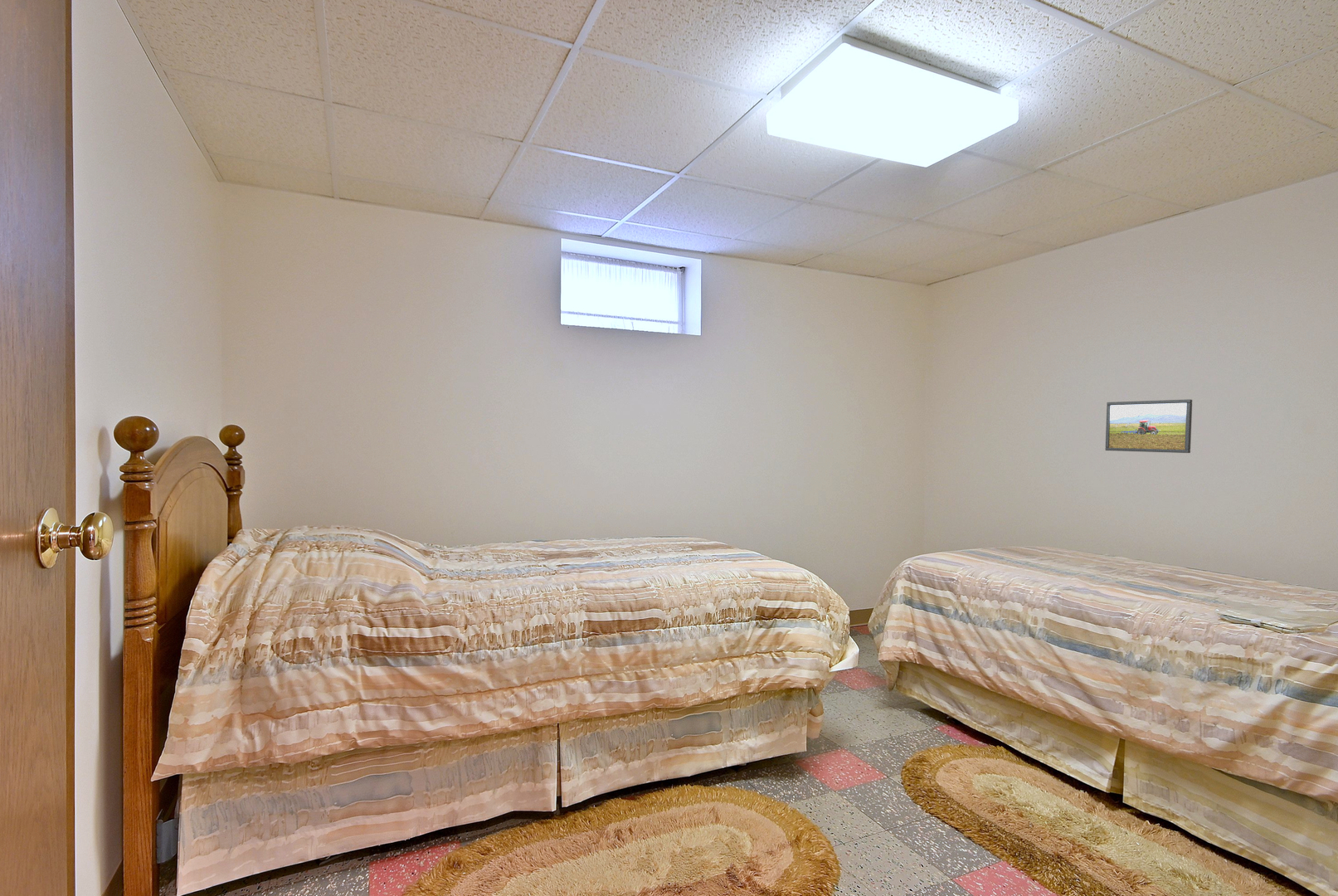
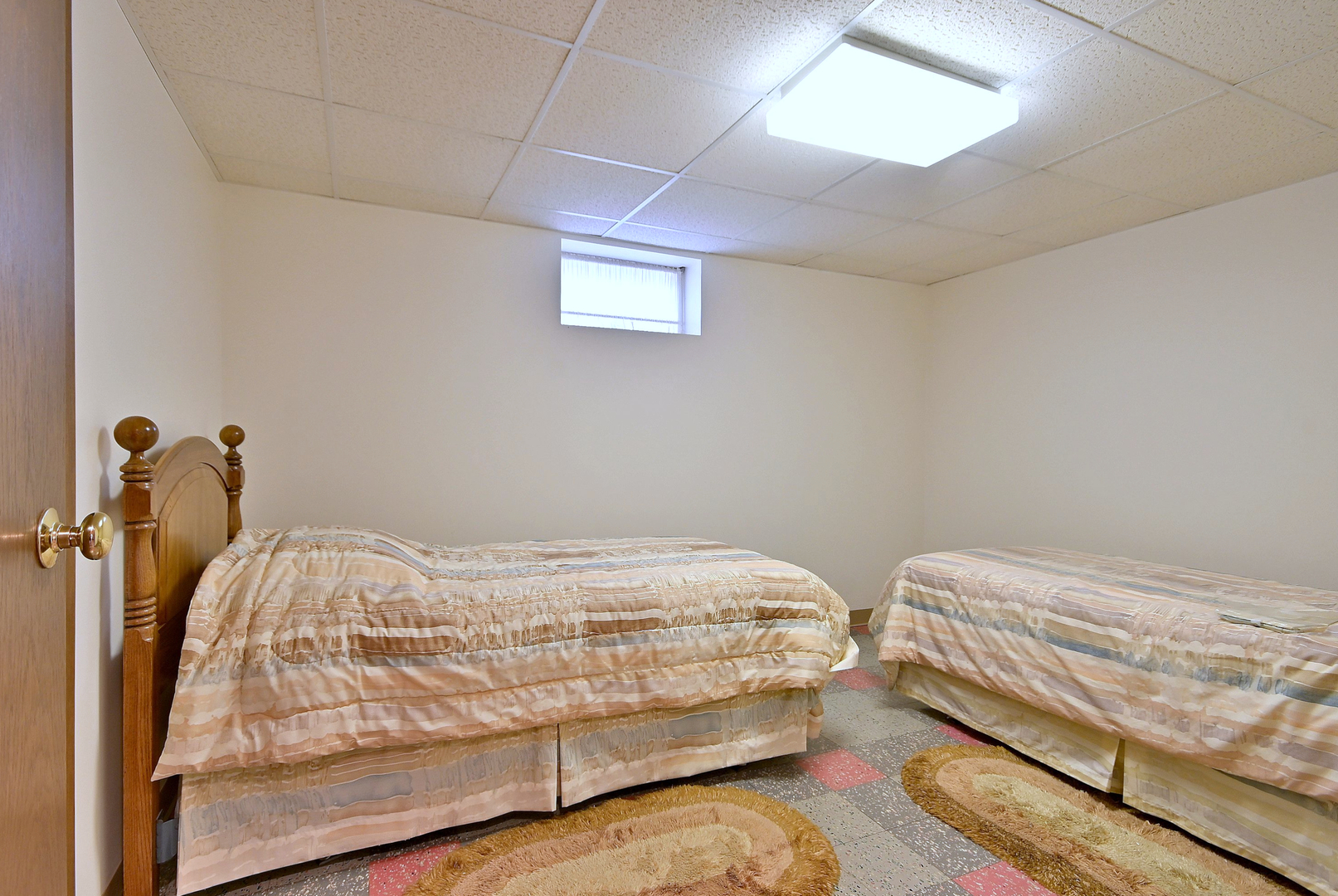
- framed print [1105,398,1193,454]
